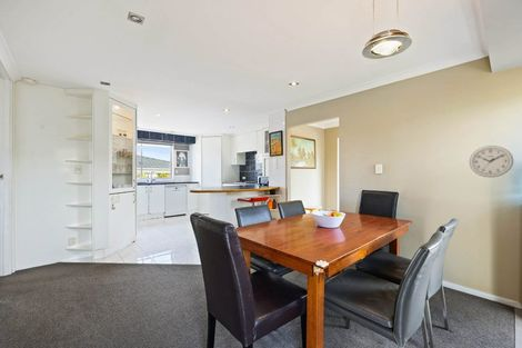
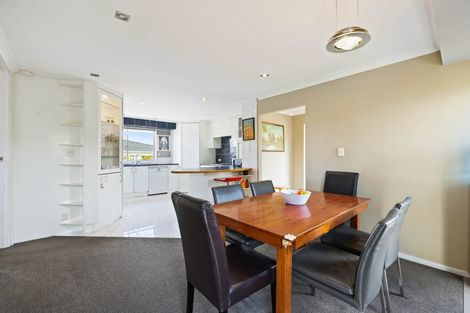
- wall clock [469,145,514,179]
